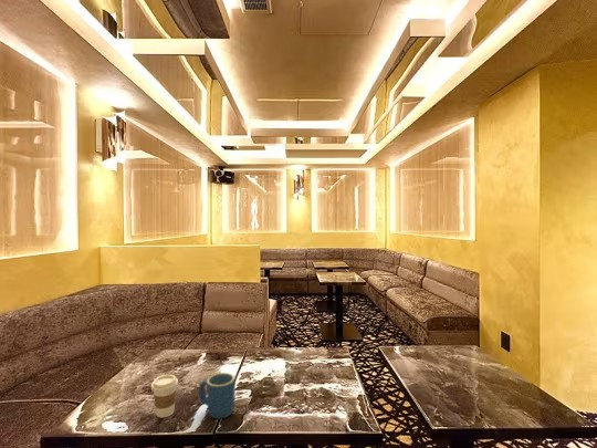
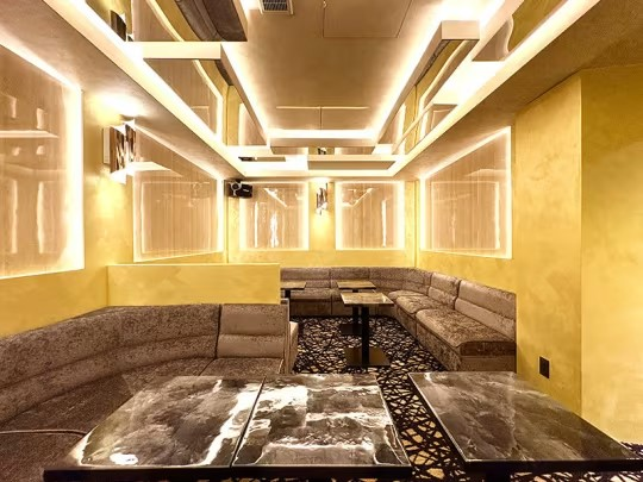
- coffee cup [150,374,179,419]
- mug [198,372,237,420]
